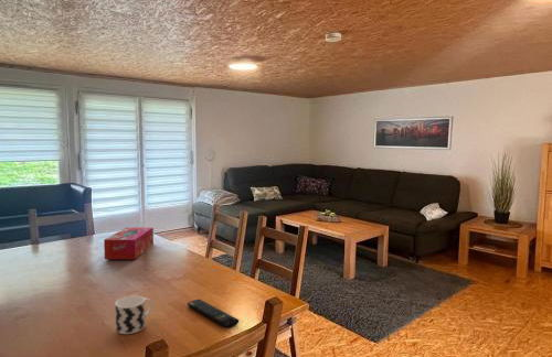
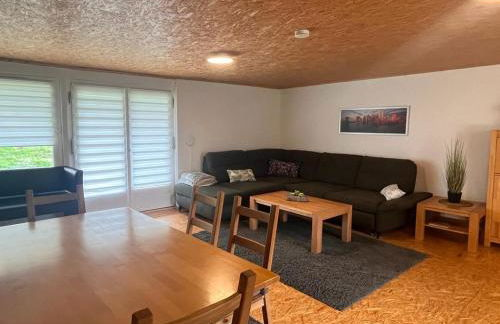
- tissue box [103,226,155,260]
- remote control [187,299,240,328]
- cup [114,294,153,335]
